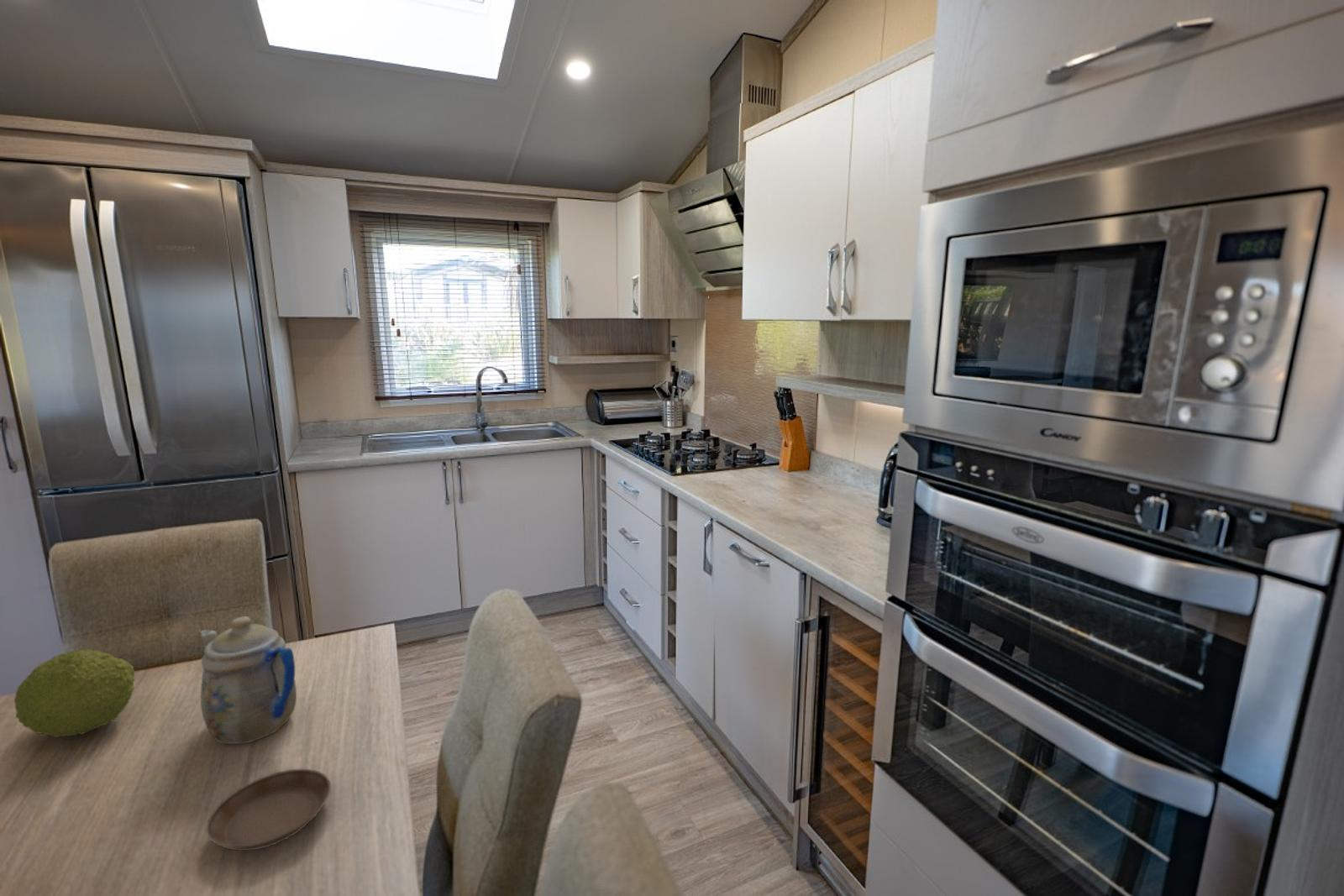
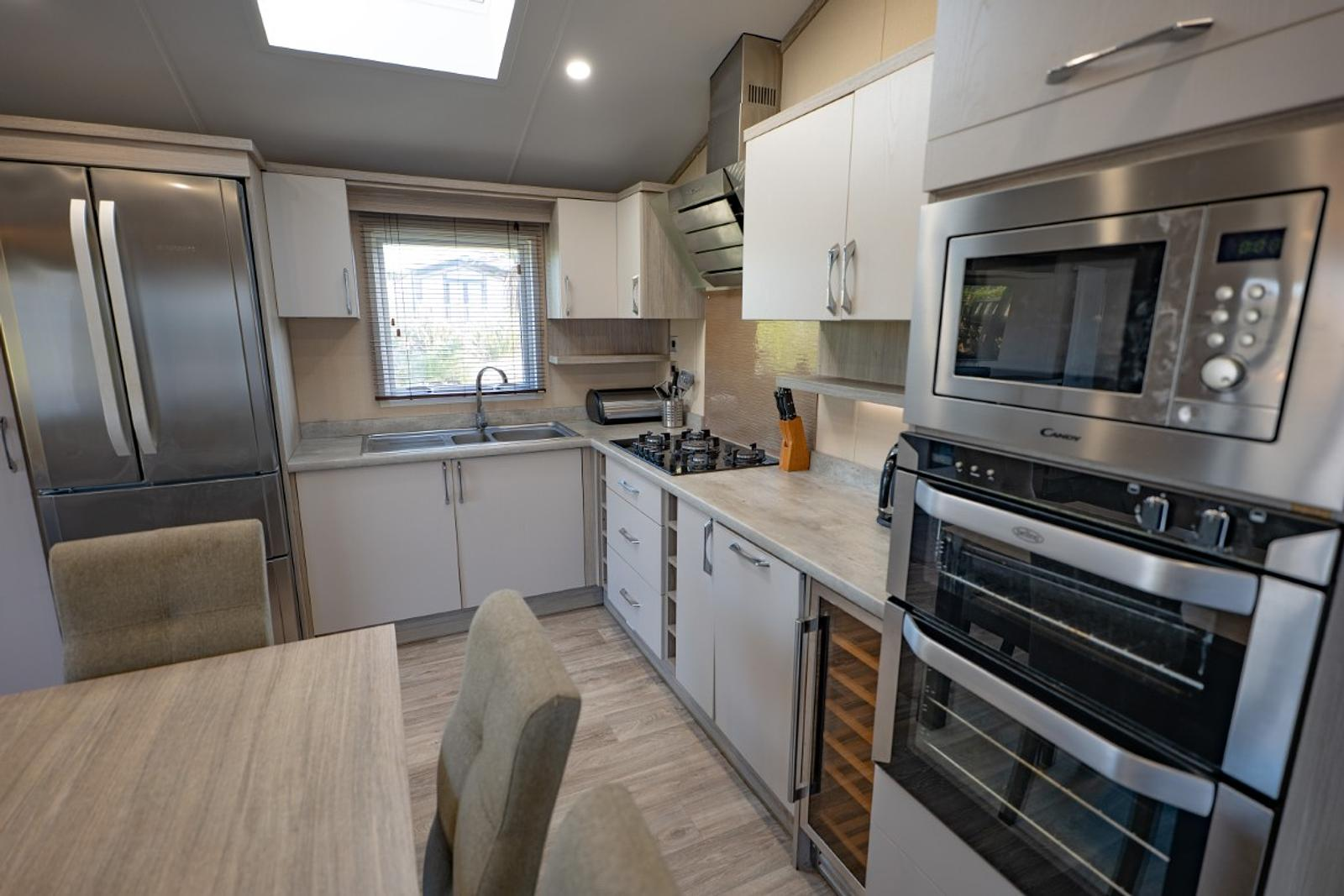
- teapot [199,616,297,745]
- fruit [13,648,136,738]
- saucer [205,768,332,851]
